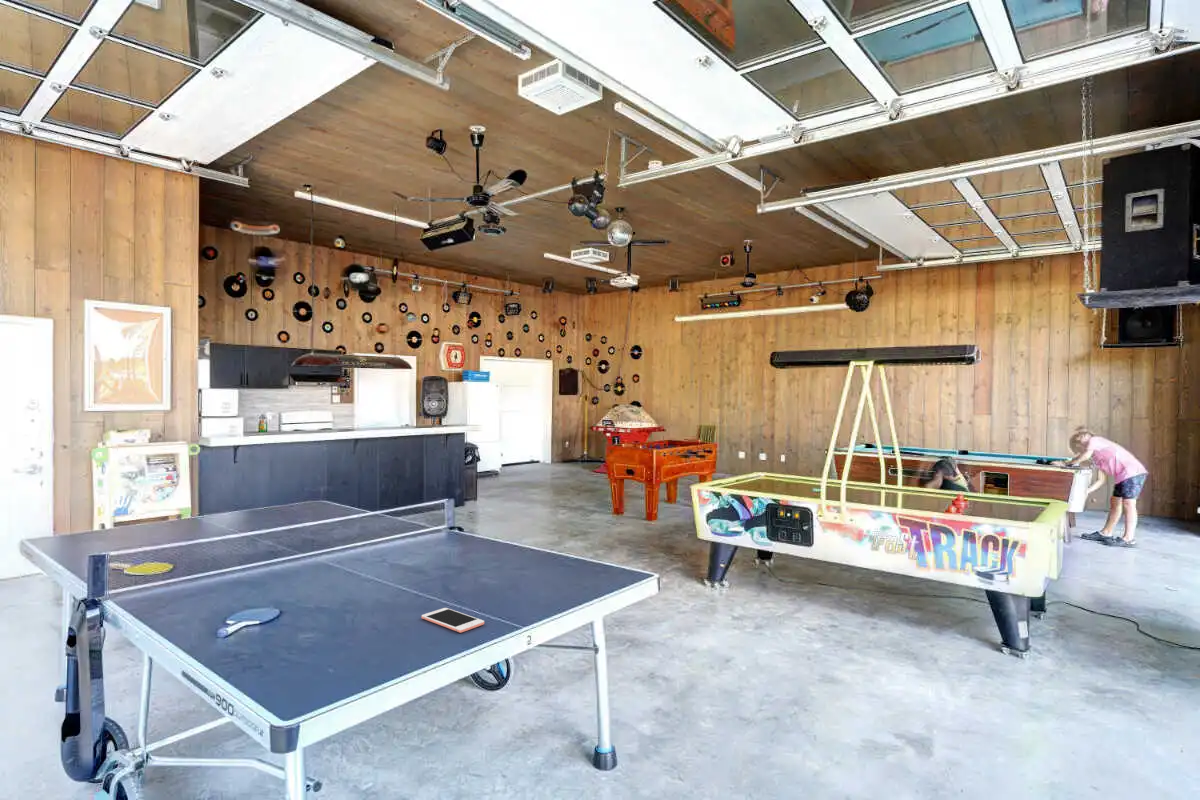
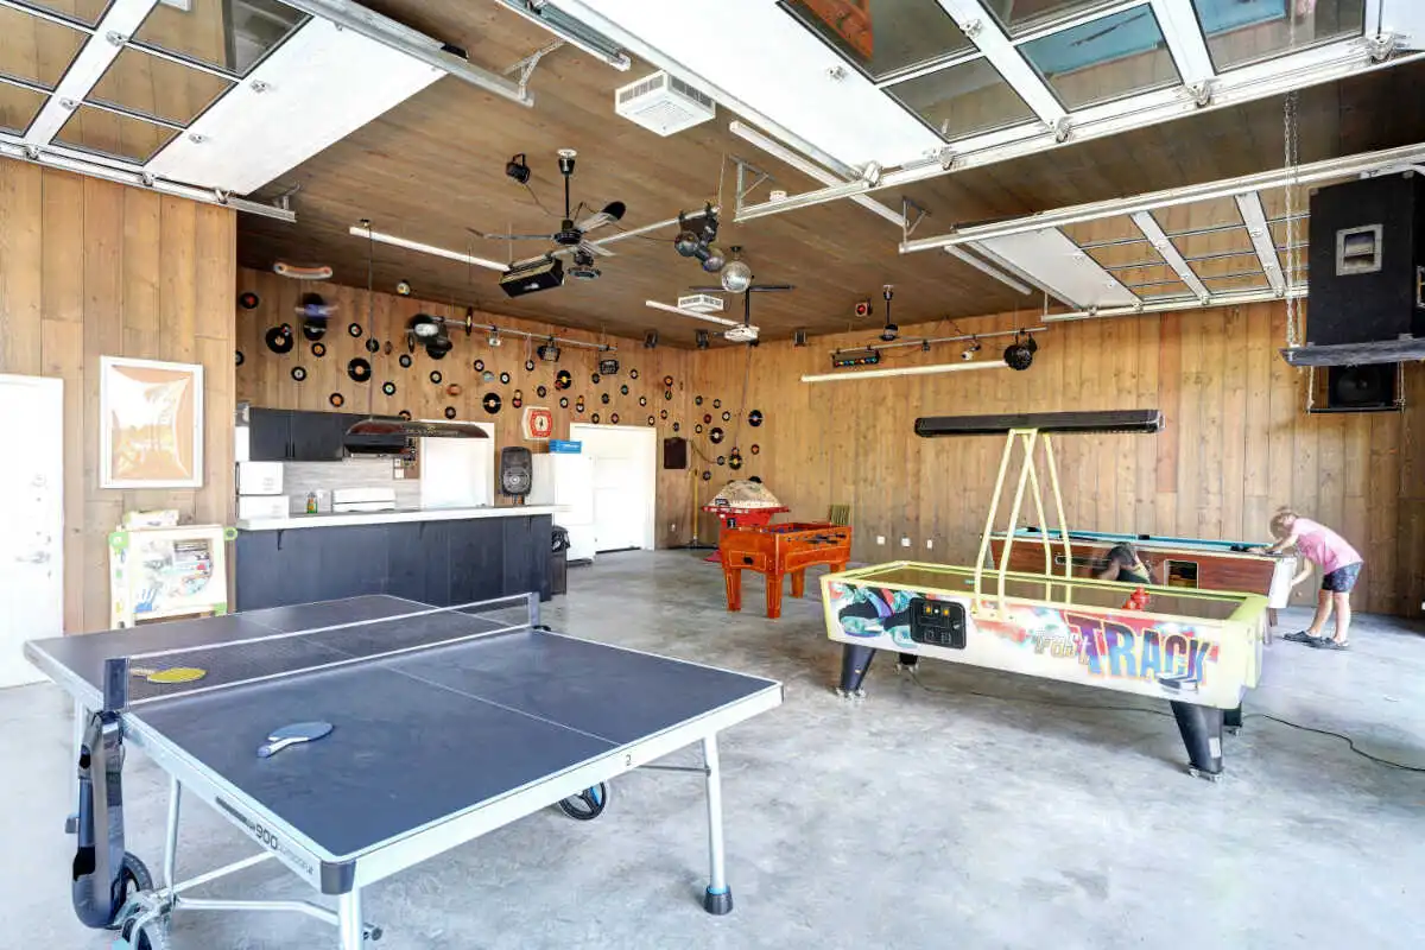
- cell phone [420,607,485,634]
